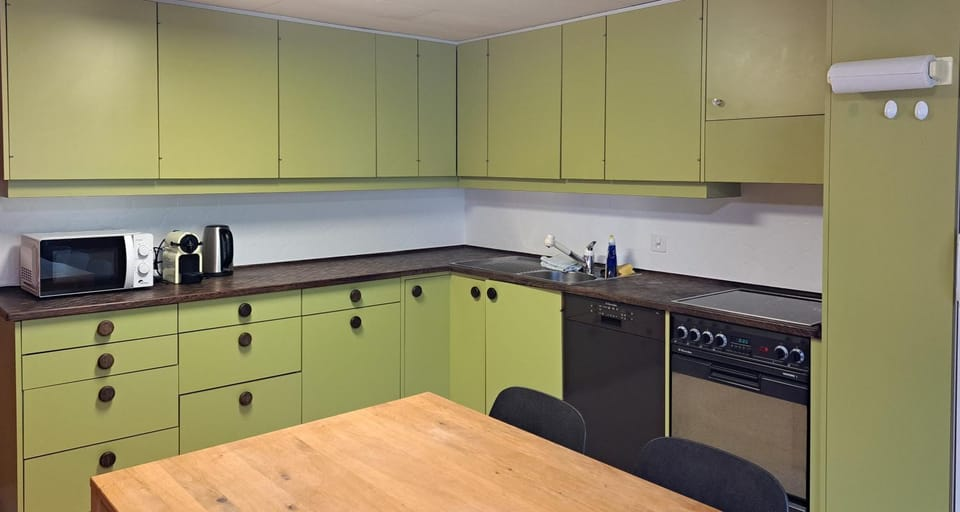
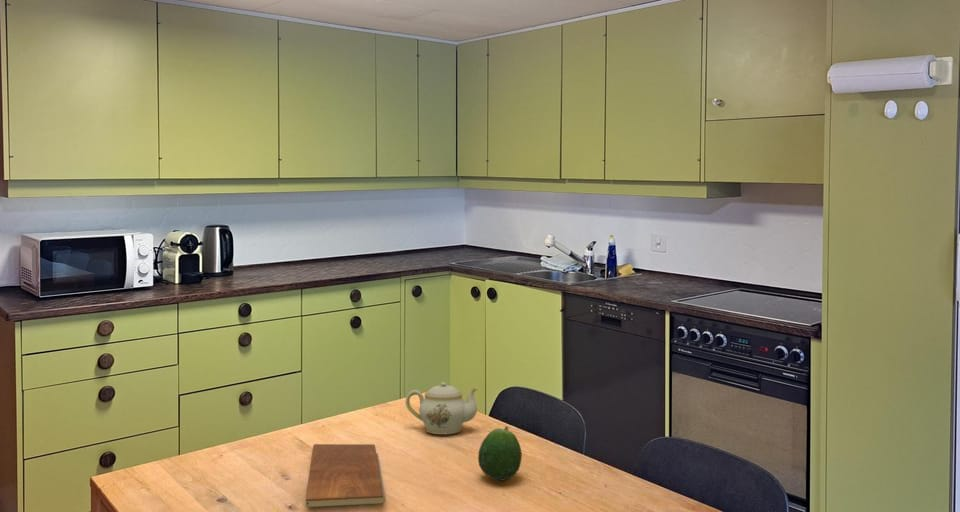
+ teapot [405,381,479,435]
+ fruit [477,425,523,482]
+ chopping board [305,443,386,508]
